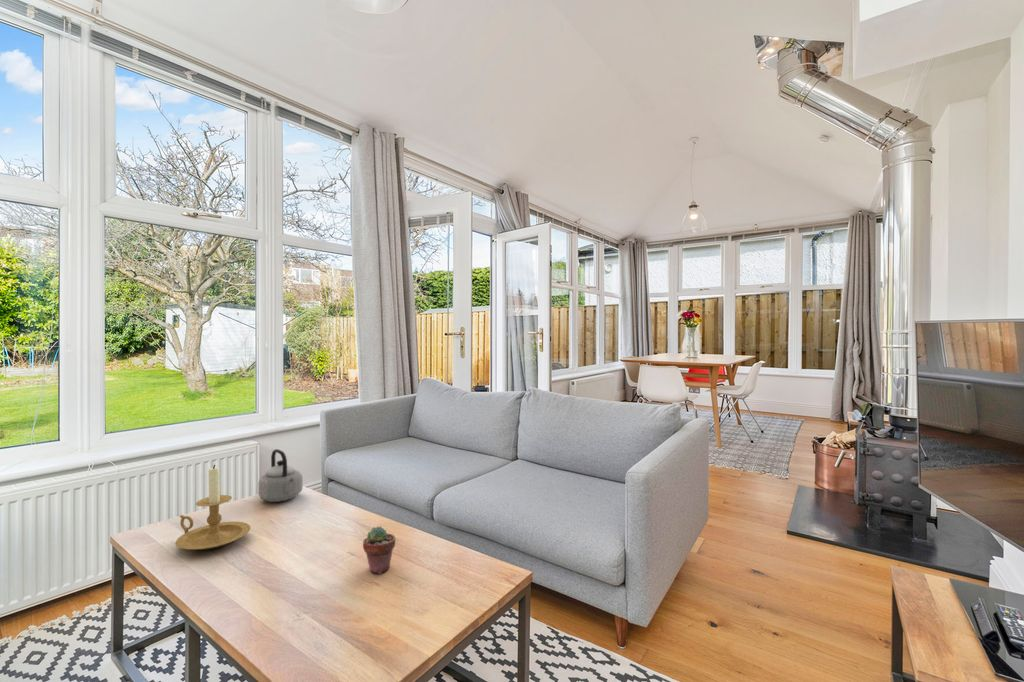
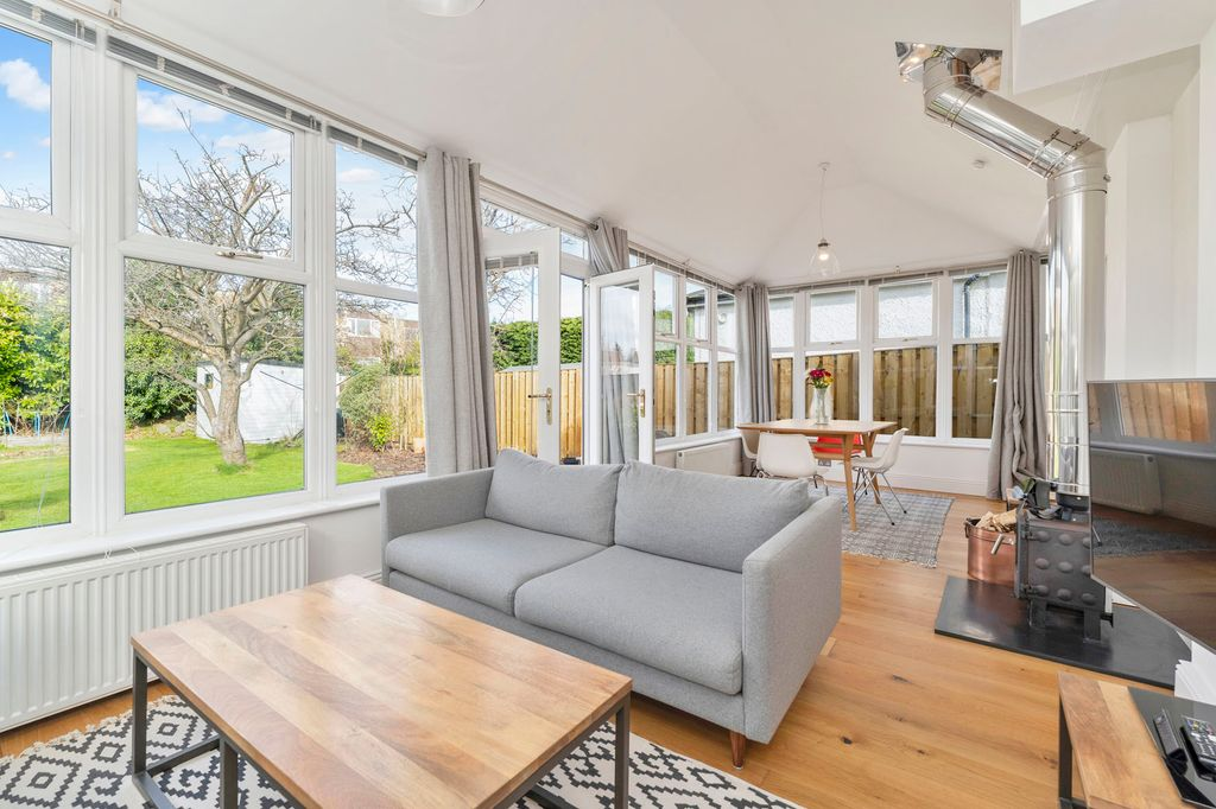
- teapot [257,448,304,503]
- potted succulent [362,525,396,575]
- candle holder [175,464,251,551]
